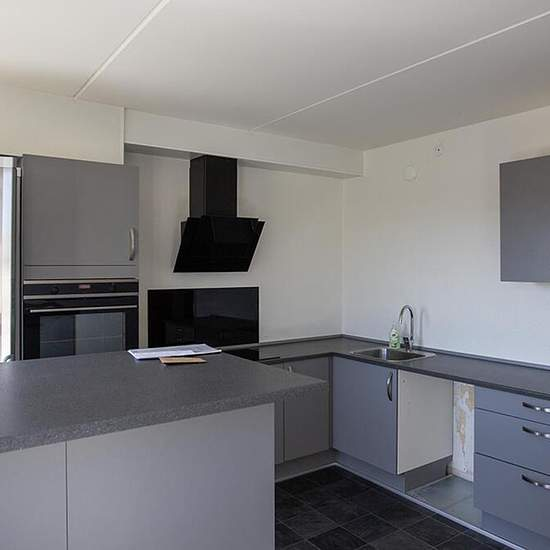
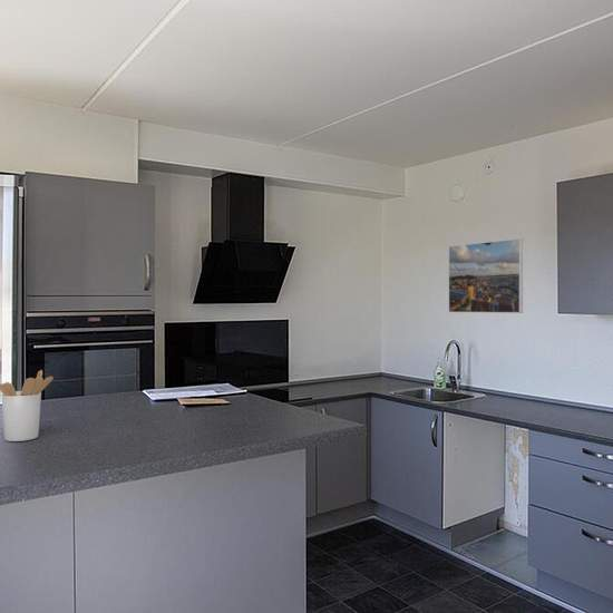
+ utensil holder [0,369,55,442]
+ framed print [448,237,524,314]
